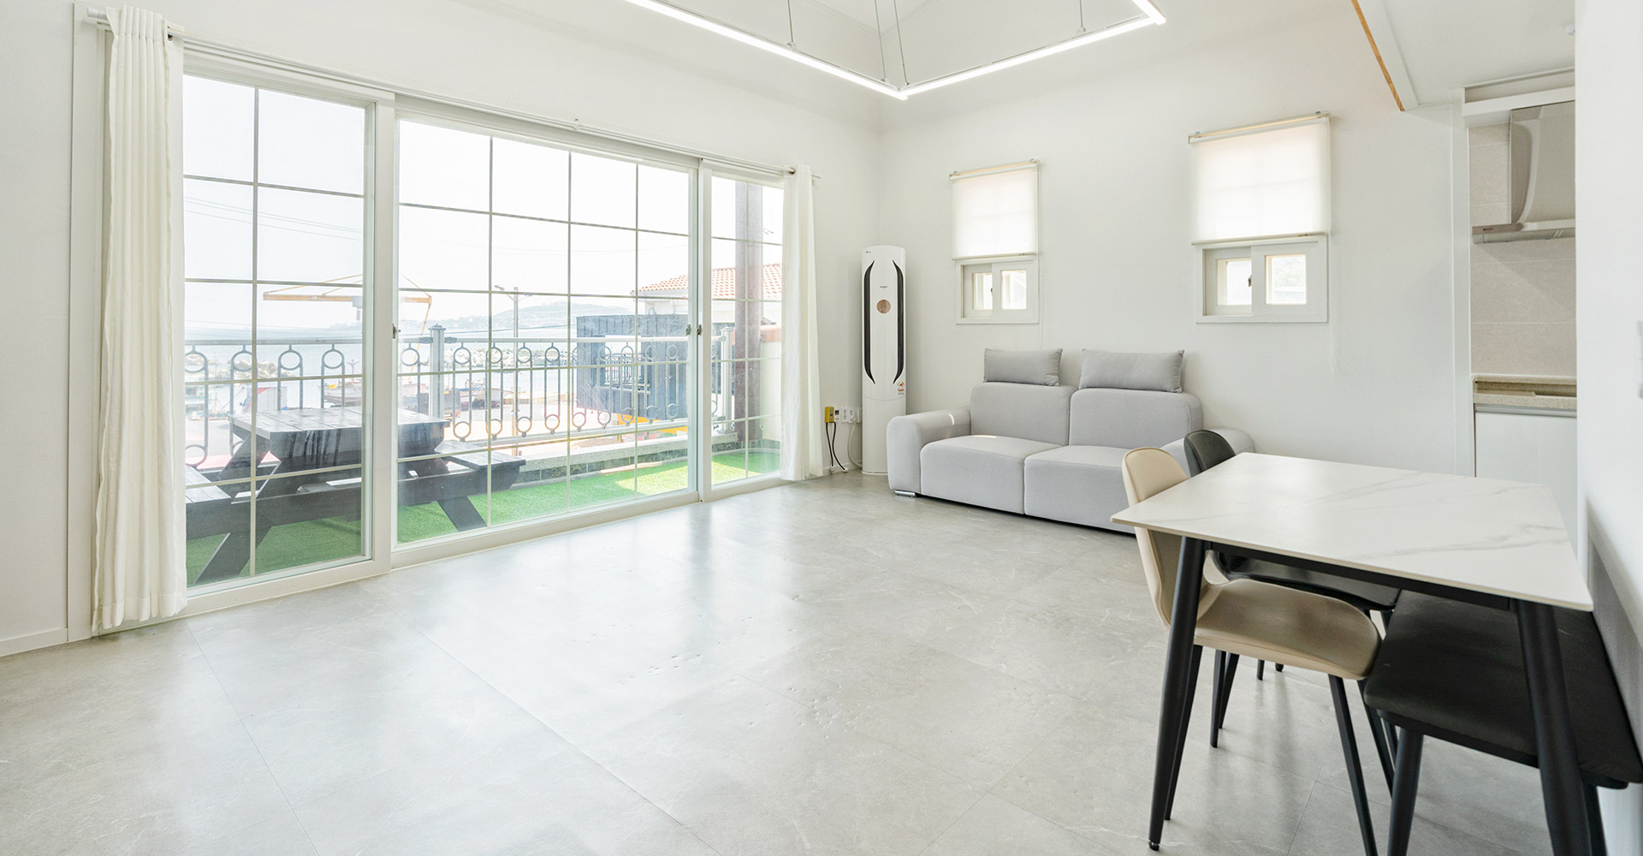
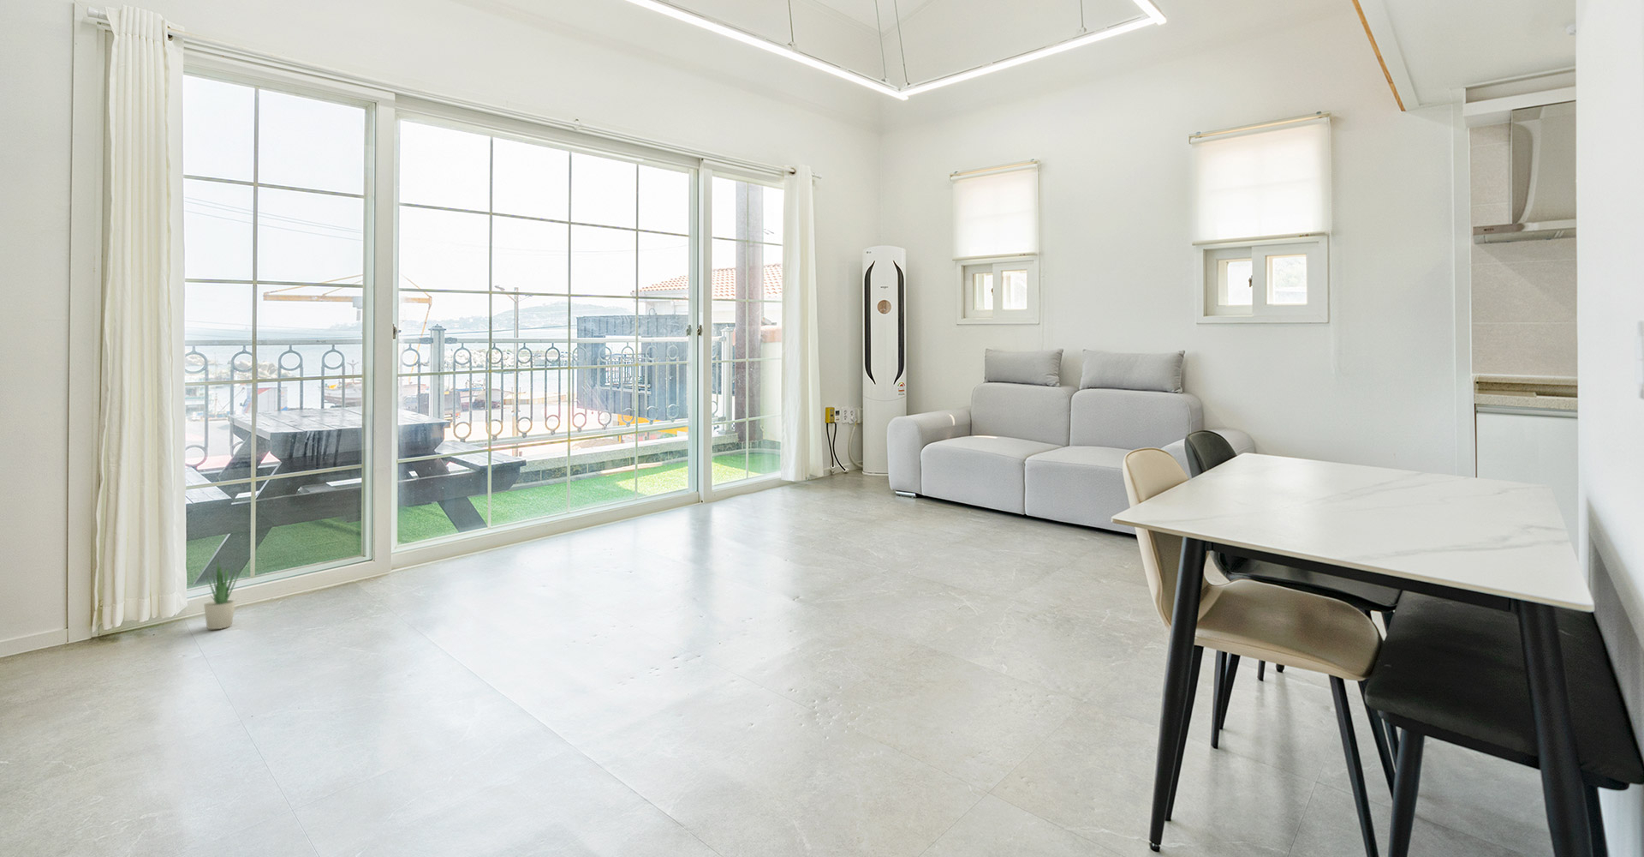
+ potted plant [203,559,242,631]
